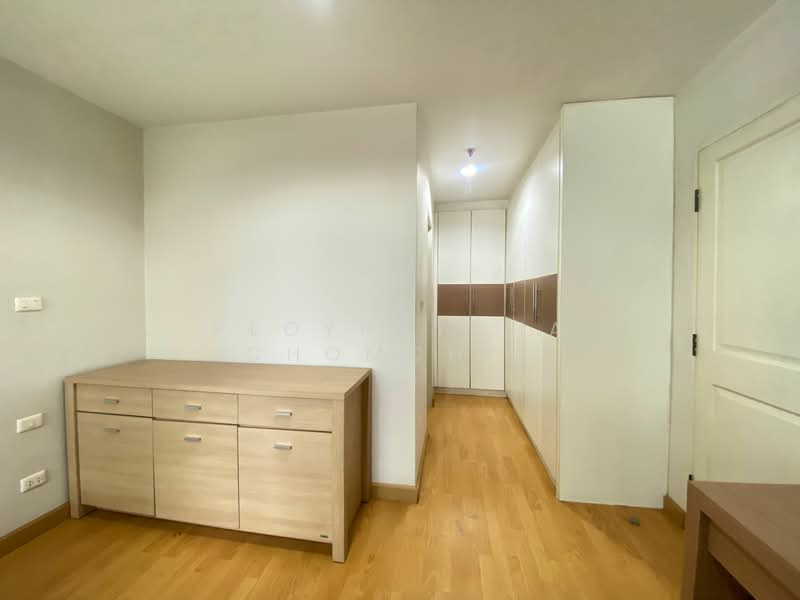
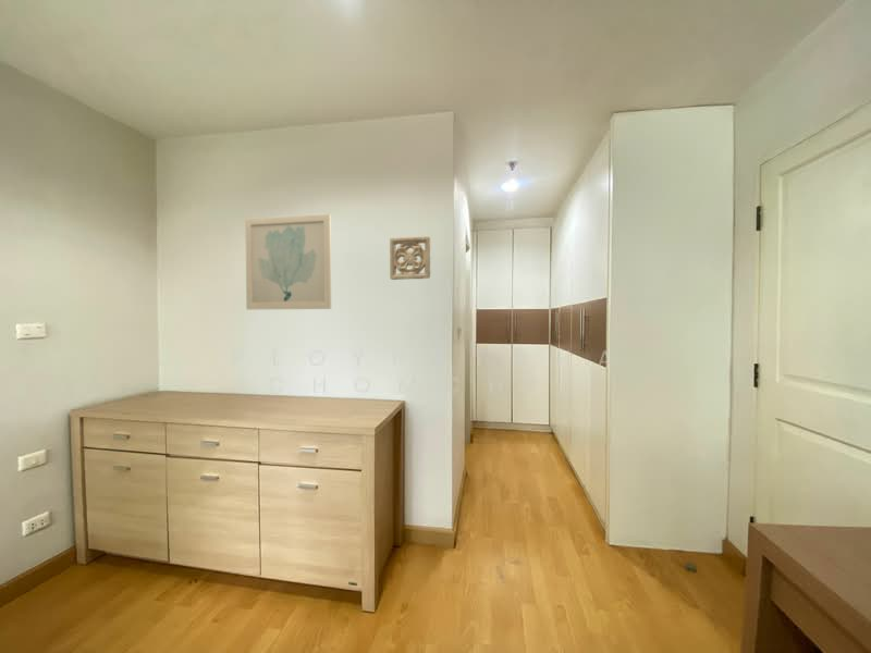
+ wall art [244,213,332,310]
+ wall ornament [389,236,431,281]
